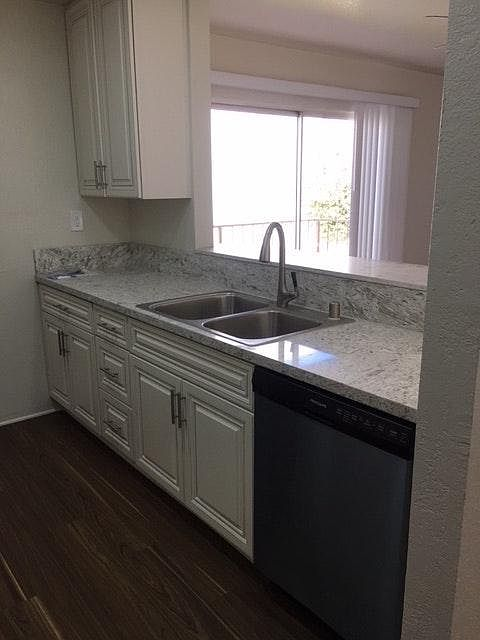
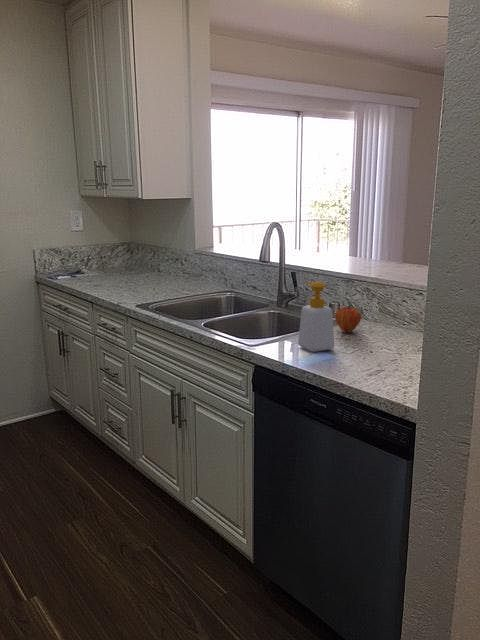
+ fruit [334,304,362,333]
+ soap bottle [297,281,335,353]
